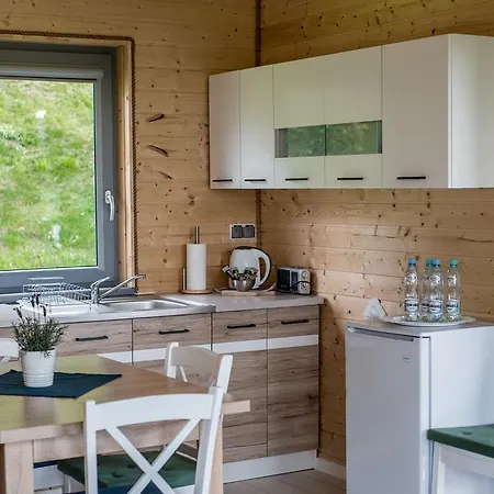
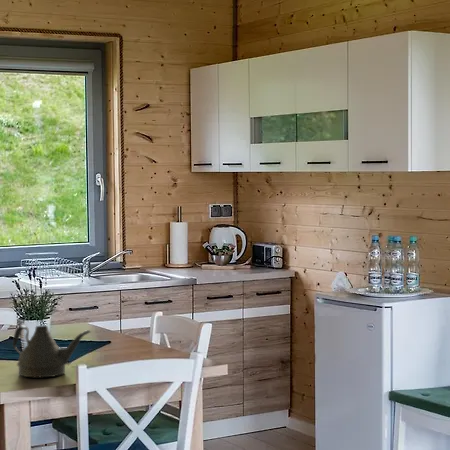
+ teapot [12,324,92,379]
